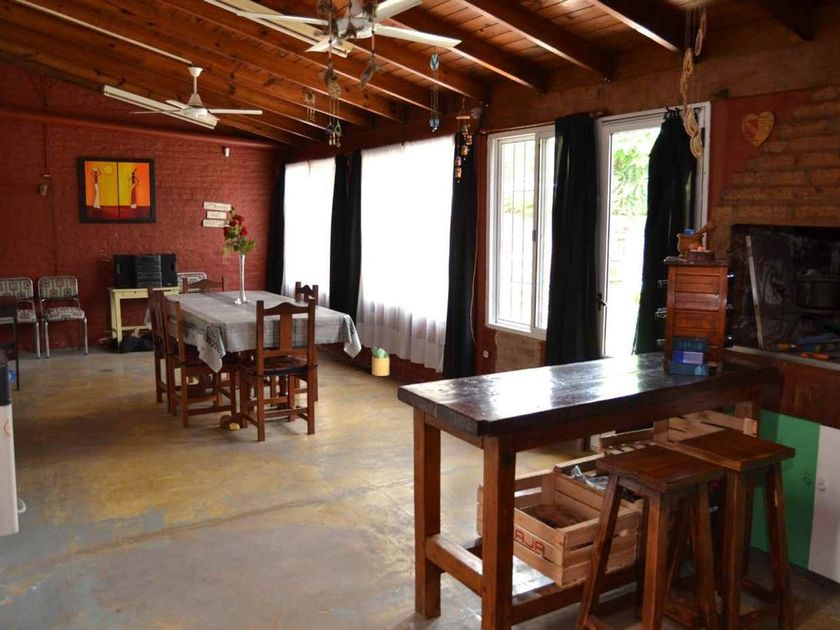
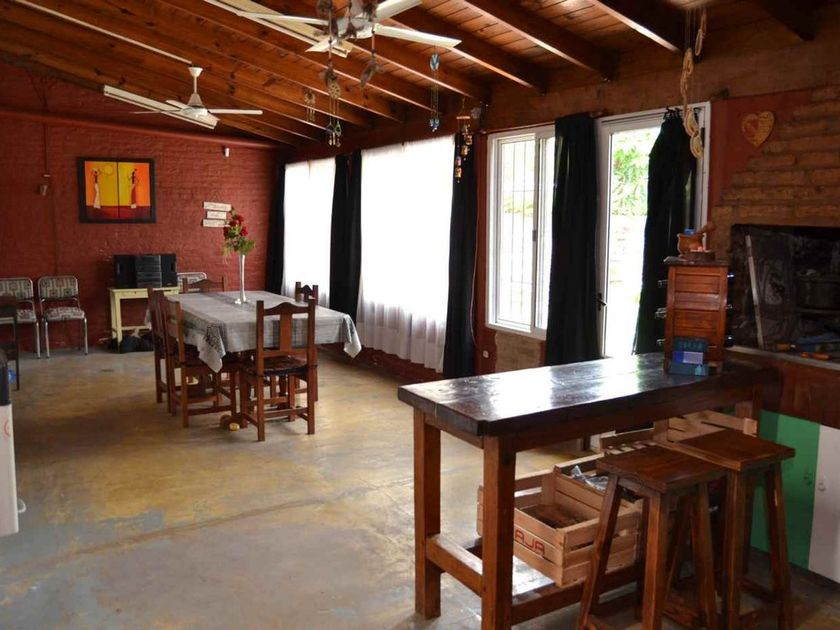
- potted plant [369,343,390,377]
